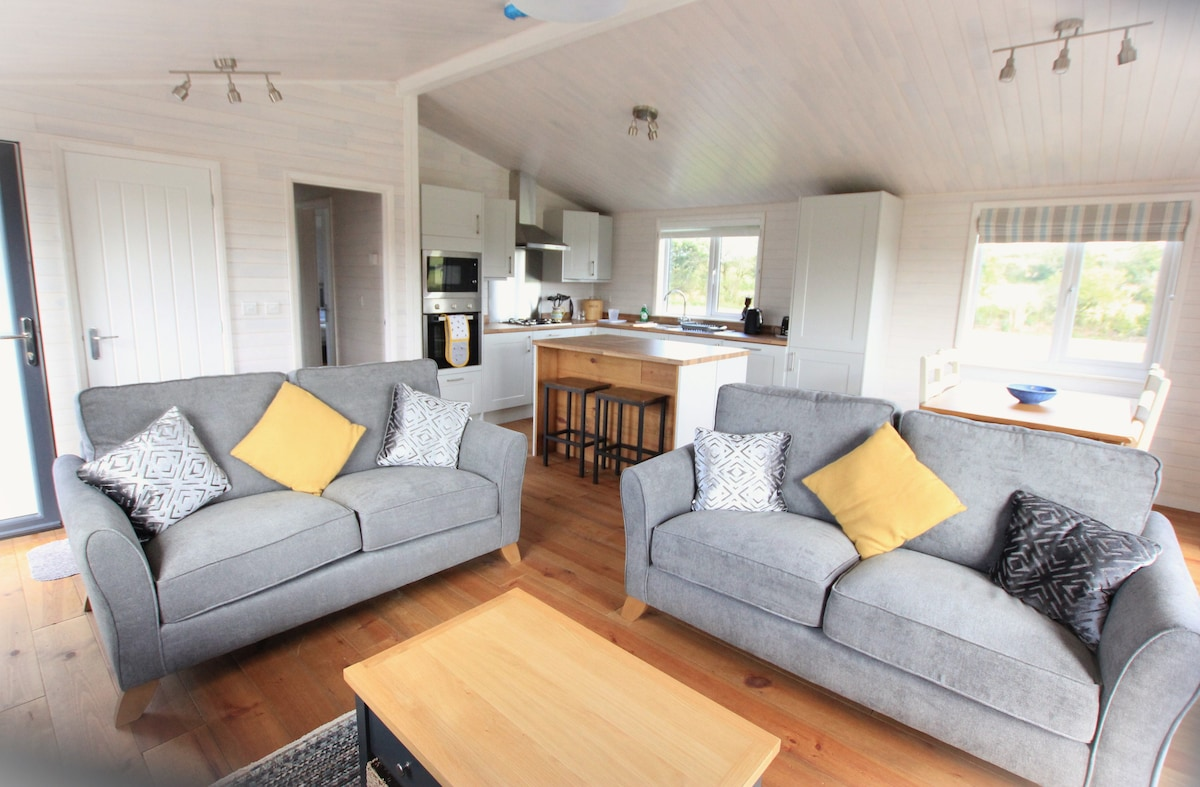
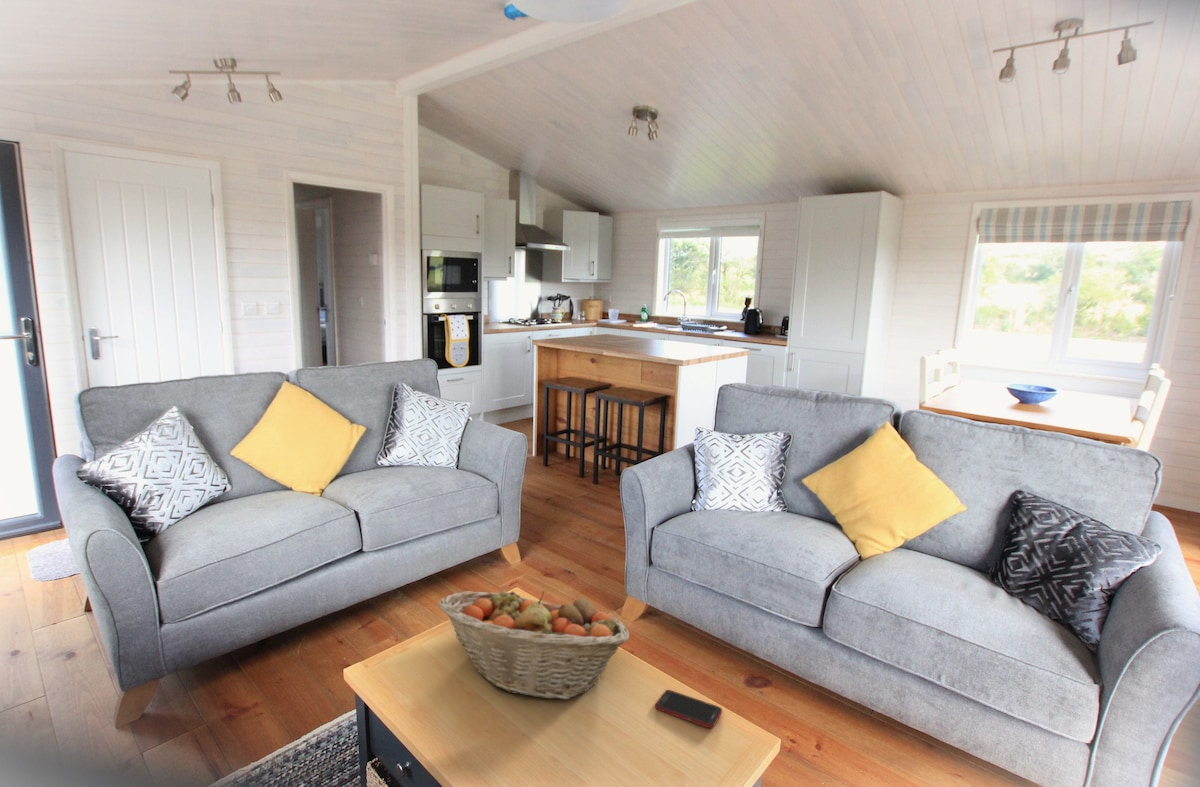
+ fruit basket [438,589,630,700]
+ cell phone [654,689,723,729]
